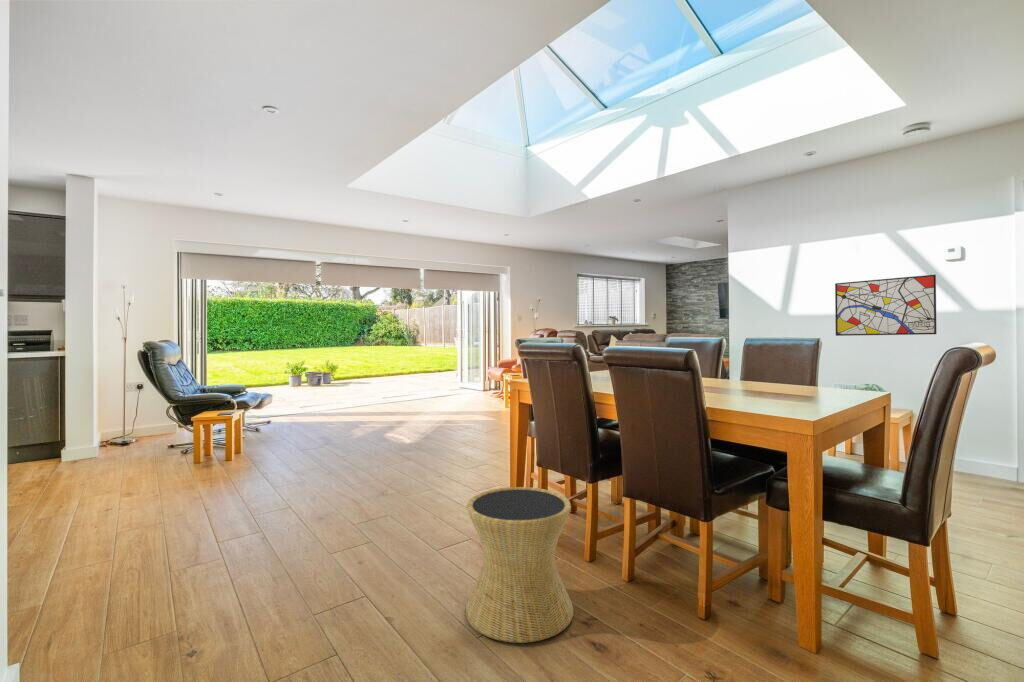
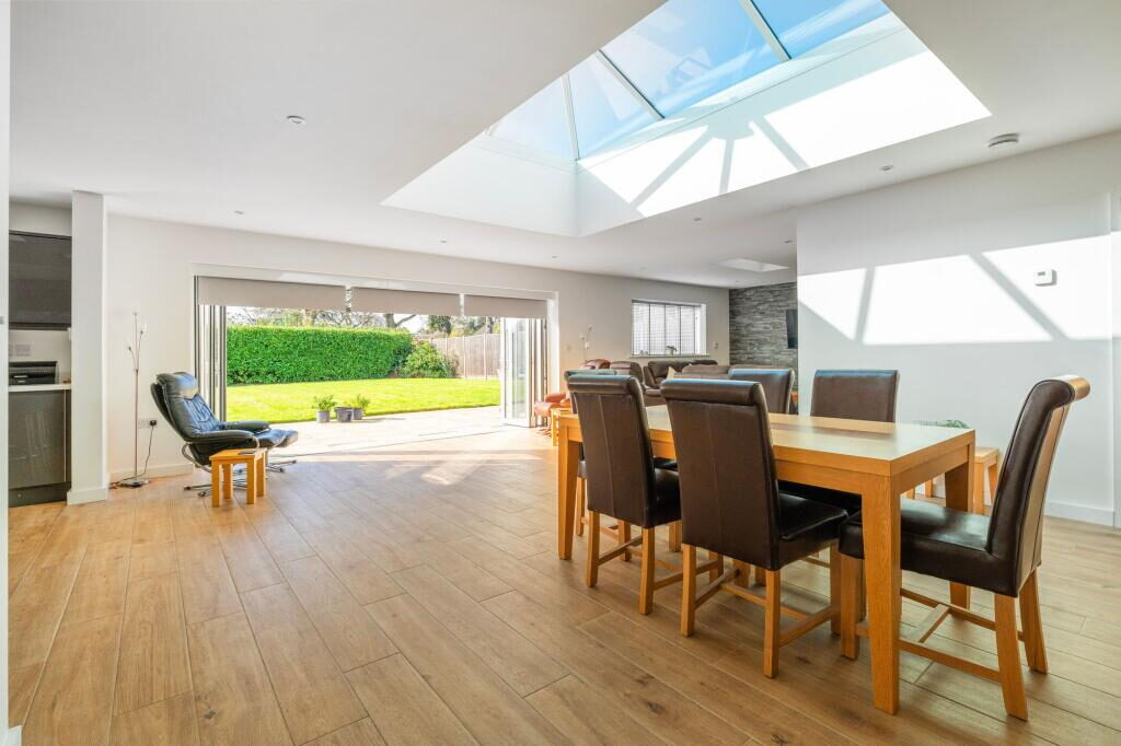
- side table [465,486,574,644]
- wall art [834,274,937,337]
